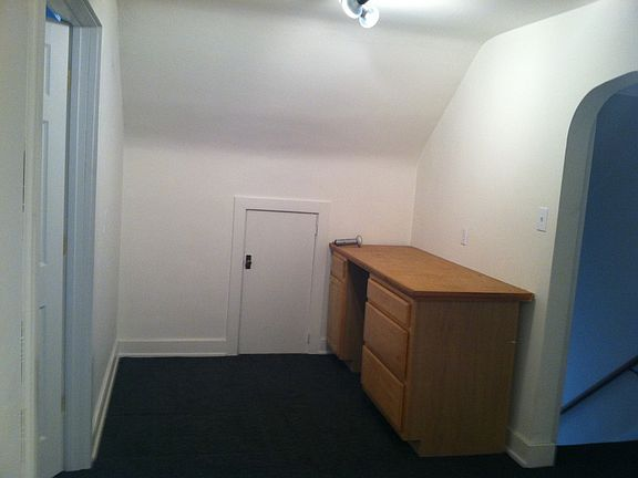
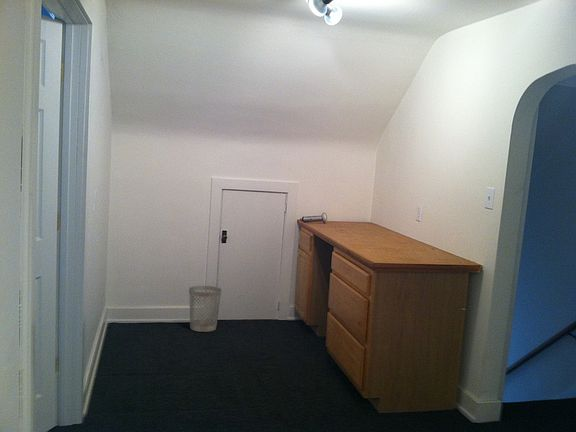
+ wastebasket [188,285,223,333]
